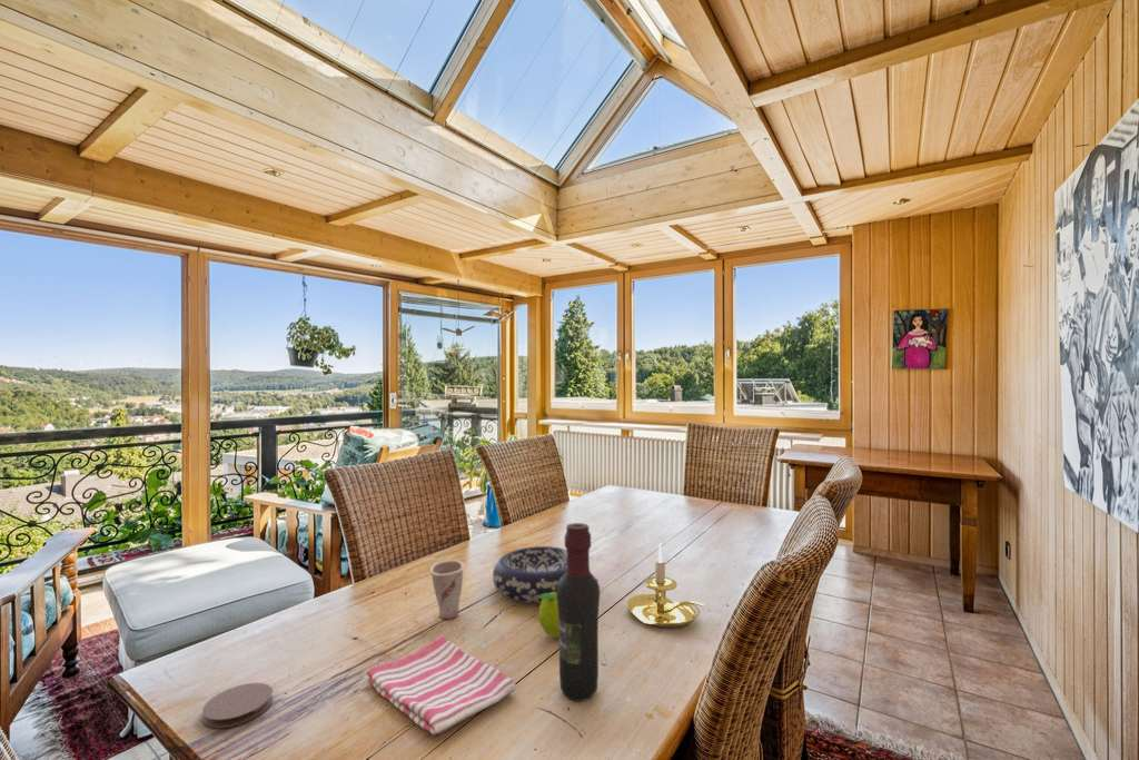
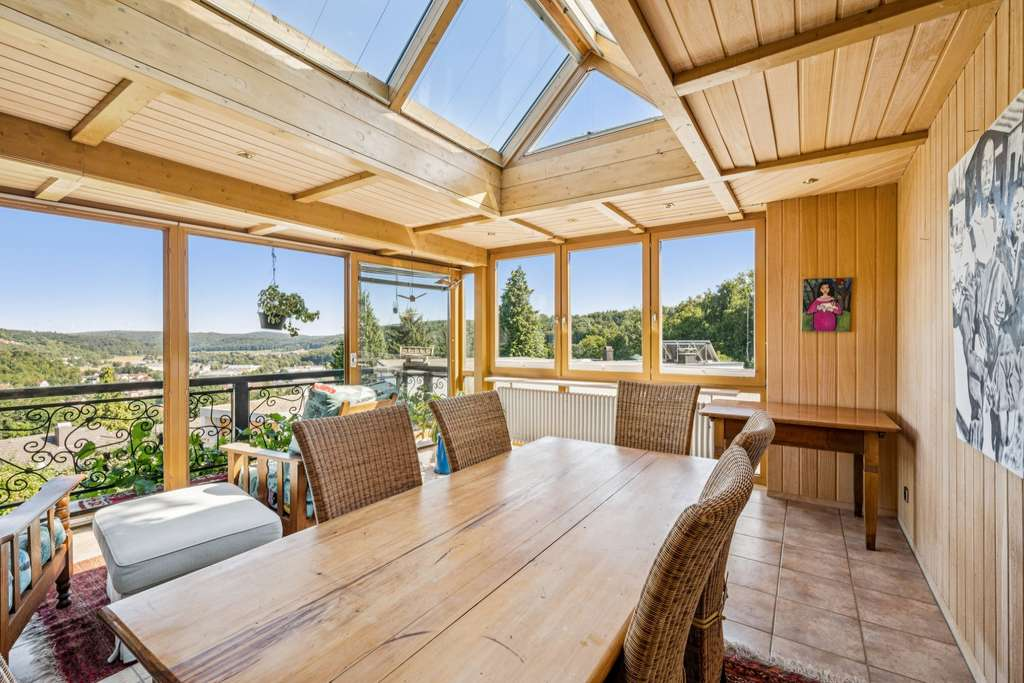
- dish towel [366,634,517,736]
- coaster [201,682,274,729]
- decorative bowl [492,545,567,604]
- cup [429,559,465,620]
- wine bottle [556,522,601,702]
- candle holder [625,542,706,630]
- fruit [537,592,559,640]
